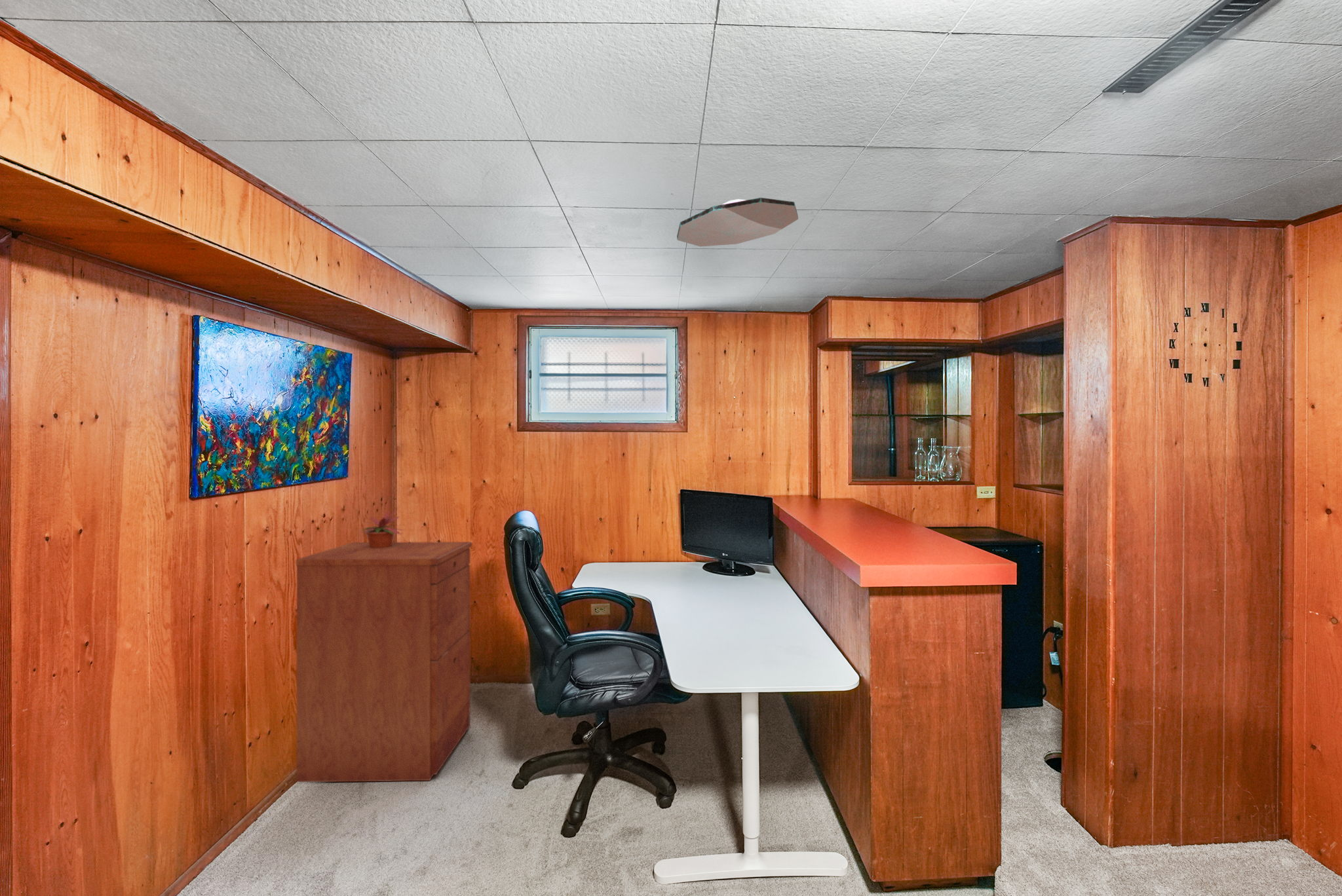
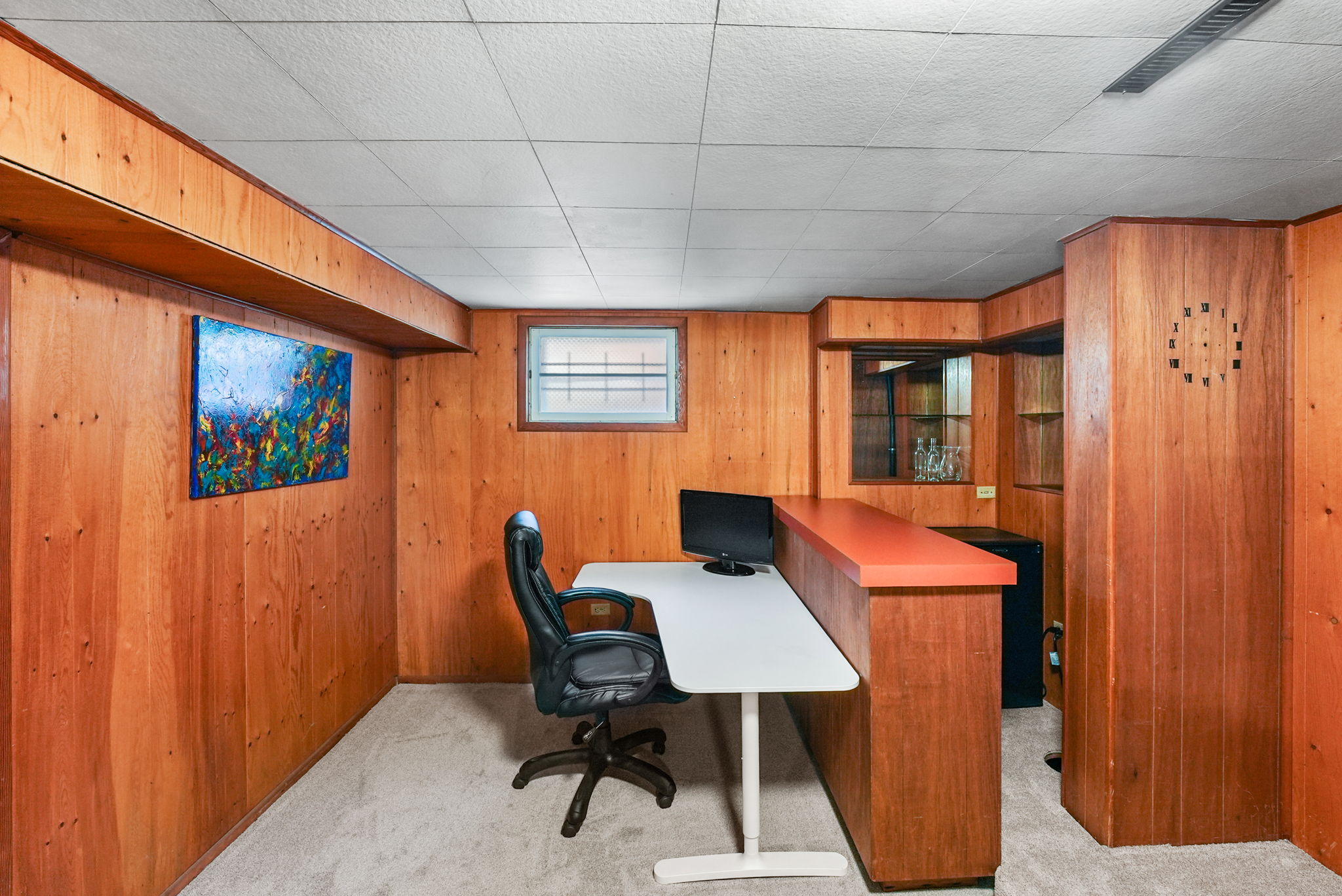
- filing cabinet [296,541,472,783]
- potted plant [356,508,407,548]
- ceiling light [676,197,799,247]
